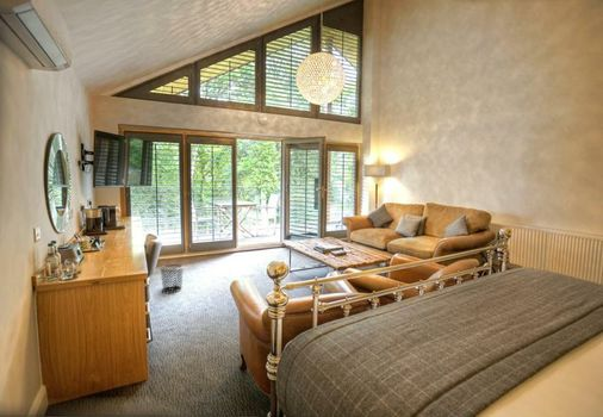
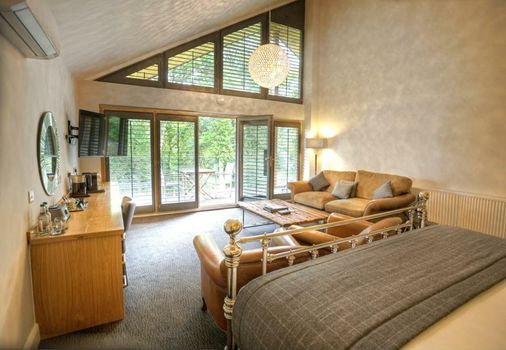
- waste bin [158,263,185,294]
